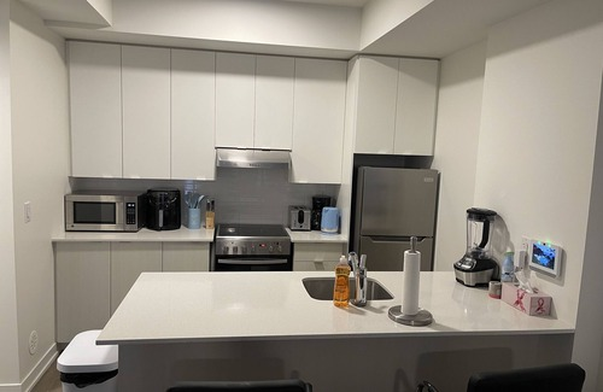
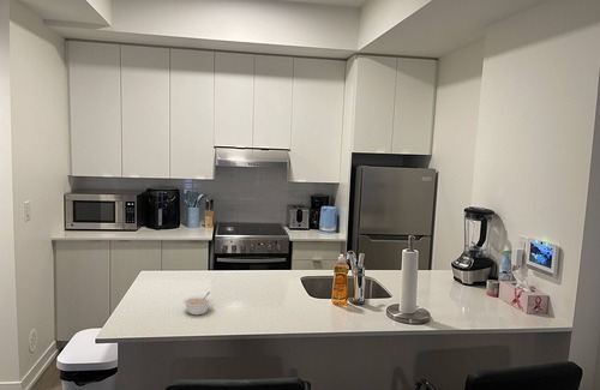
+ legume [182,292,214,316]
